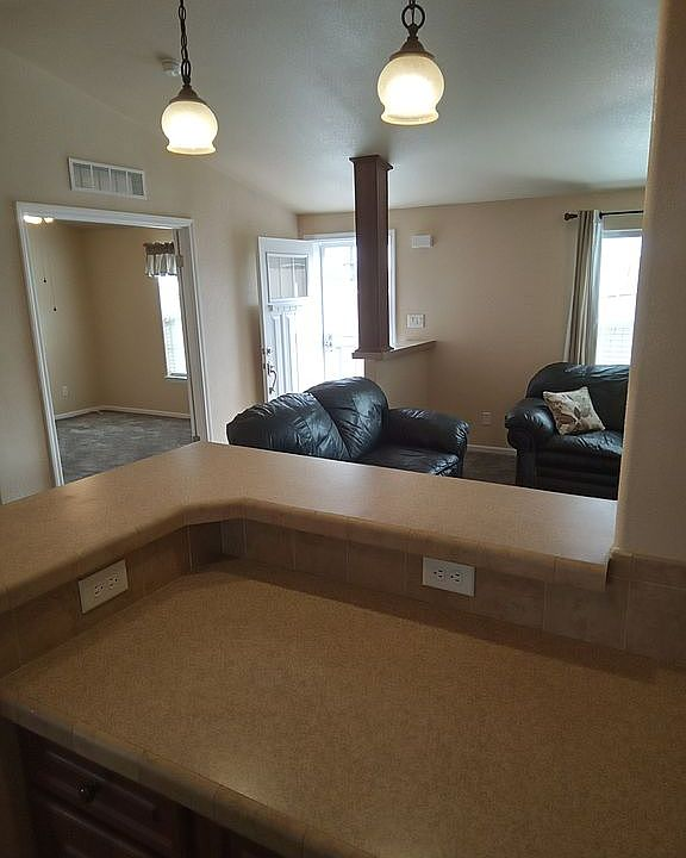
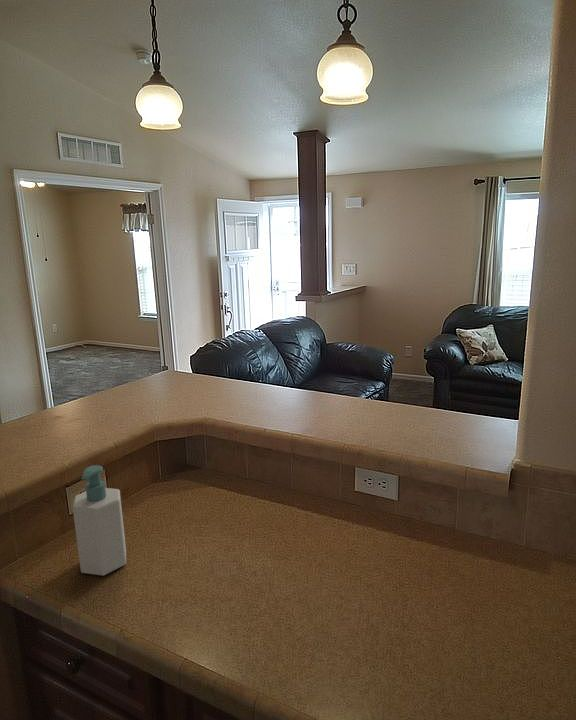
+ soap bottle [72,464,127,577]
